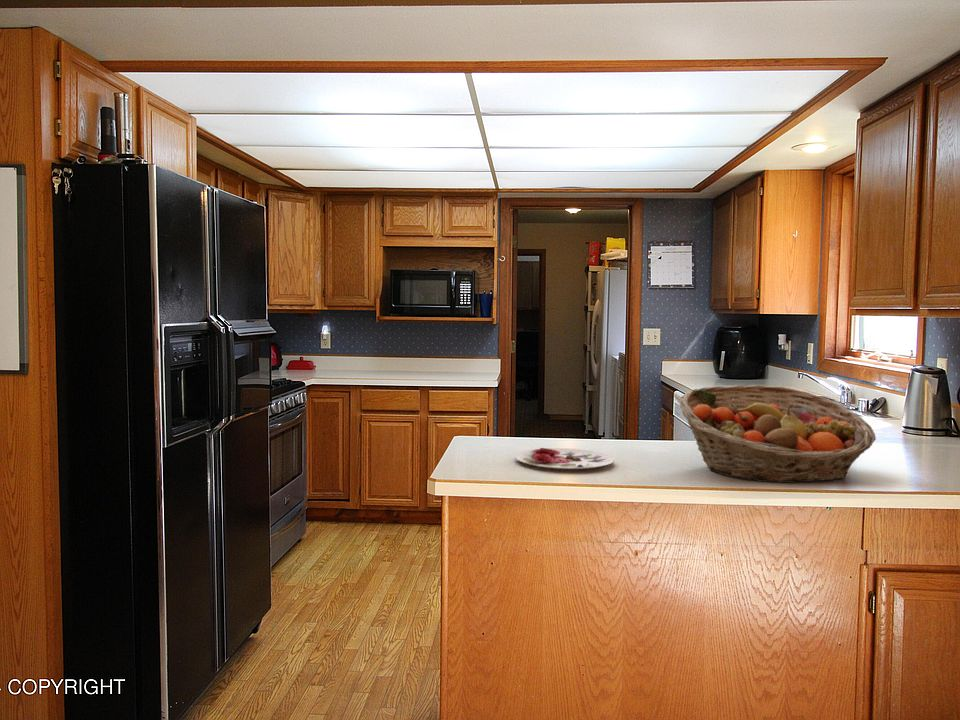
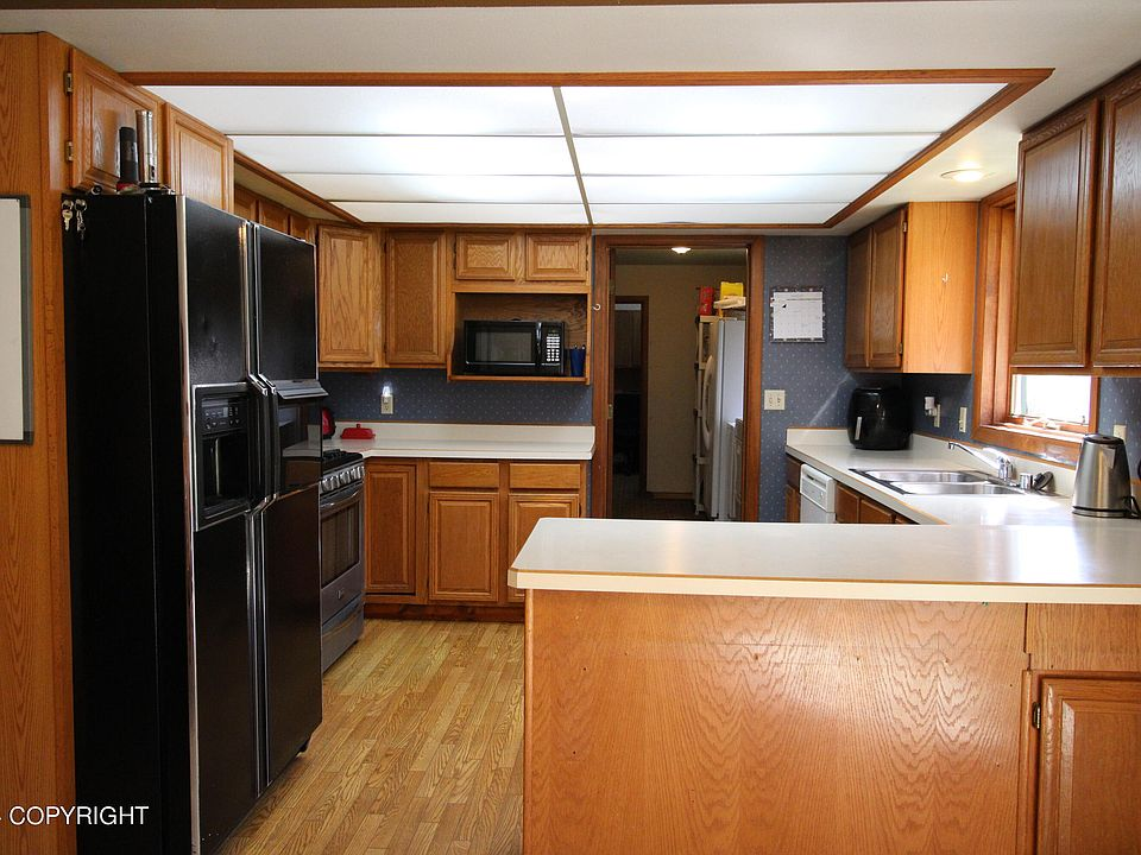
- plate [514,447,616,470]
- fruit basket [678,384,877,484]
